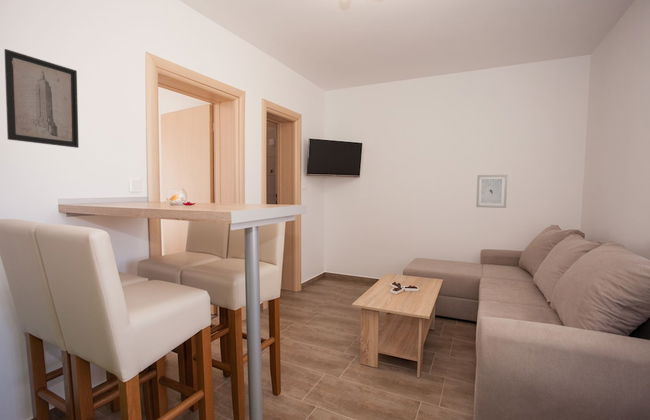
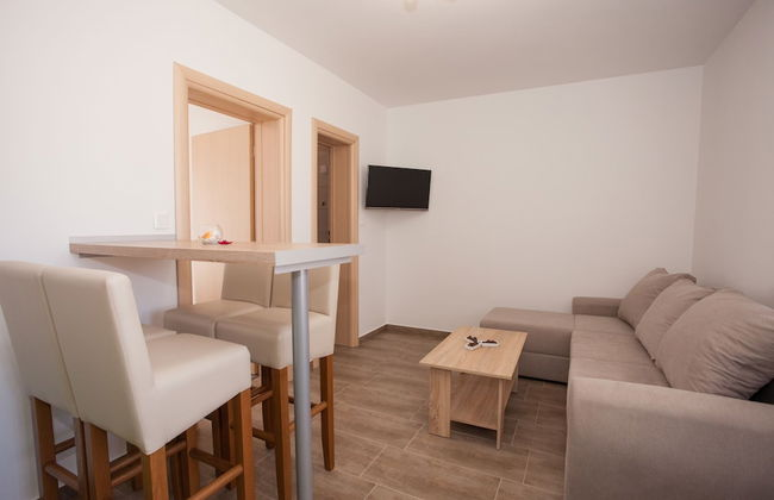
- wall art [475,174,508,209]
- wall art [3,48,80,149]
